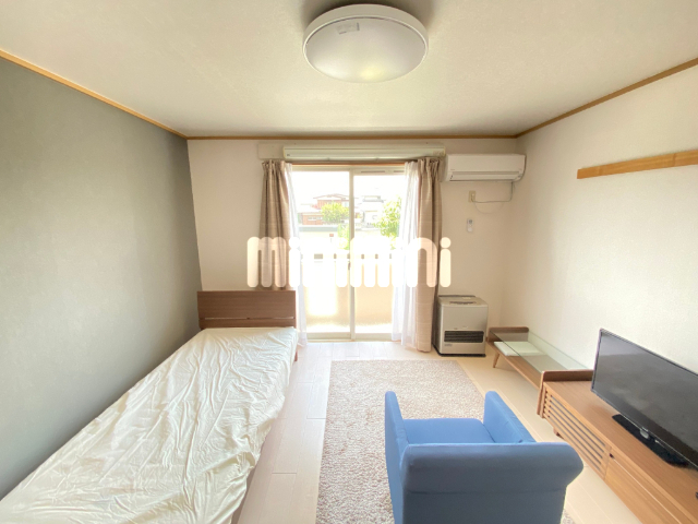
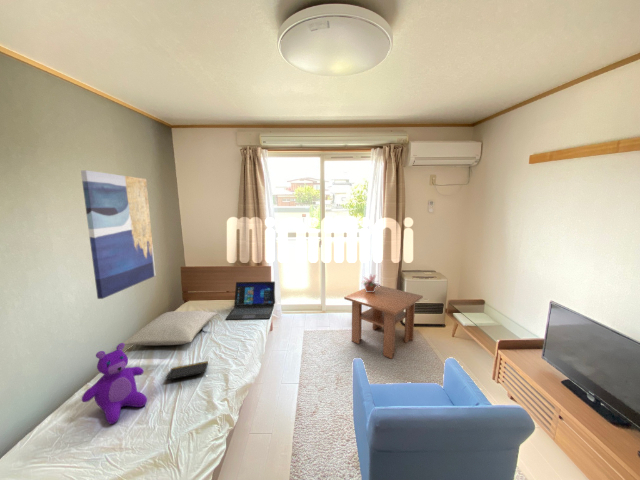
+ laptop [225,281,276,320]
+ coffee table [343,285,424,360]
+ wall art [80,169,156,300]
+ notepad [165,360,209,381]
+ teddy bear [81,342,148,425]
+ potted plant [362,273,382,292]
+ pillow [123,310,218,346]
